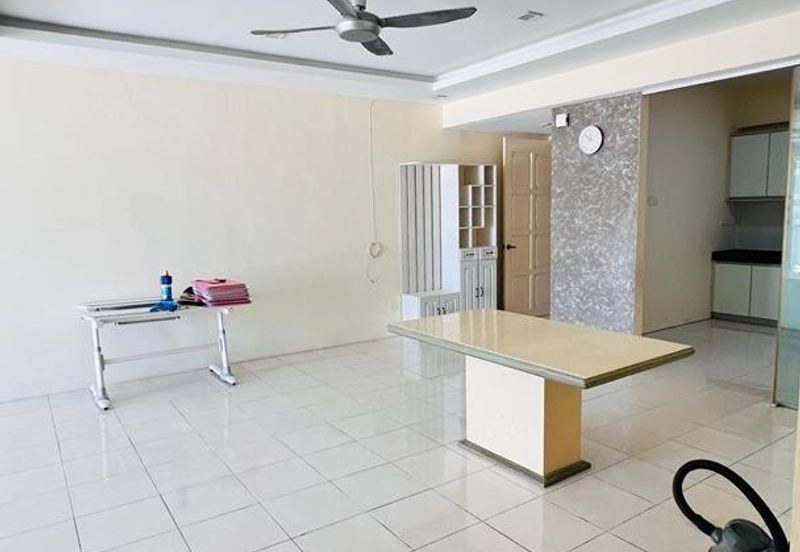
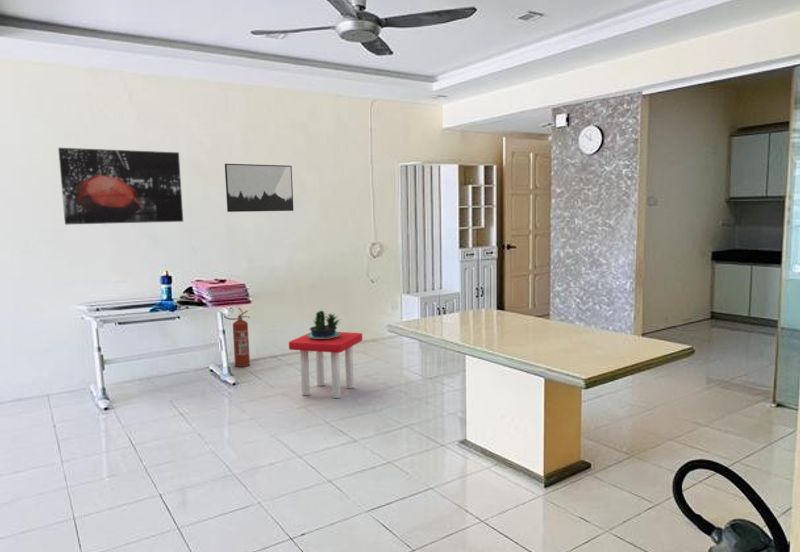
+ wall art [224,163,294,213]
+ stool [288,331,363,399]
+ wall art [57,147,184,226]
+ fire extinguisher [223,307,251,368]
+ potted plant [307,310,342,339]
